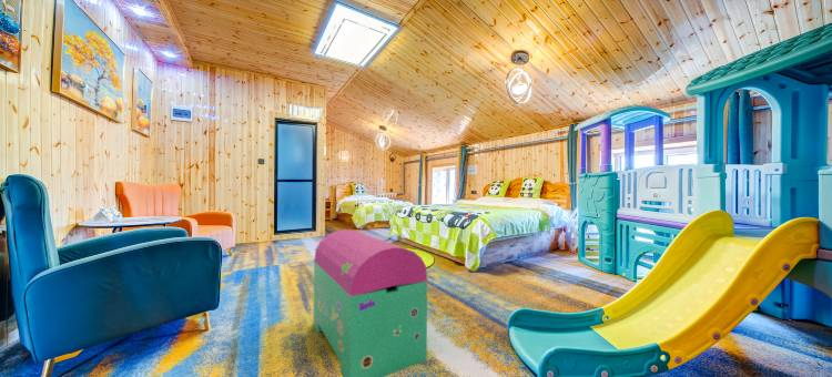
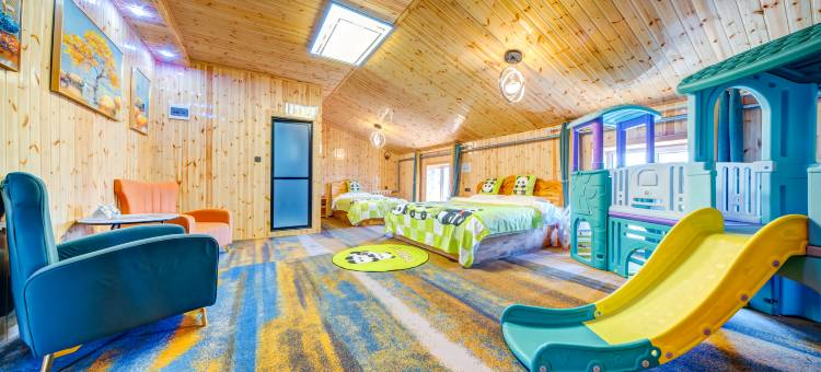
- toy chest [313,228,428,377]
